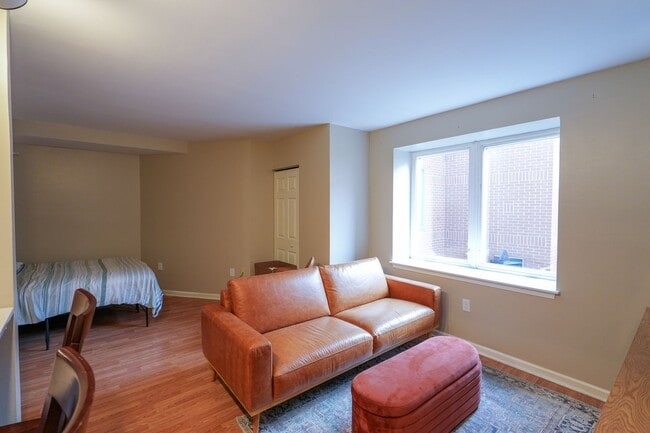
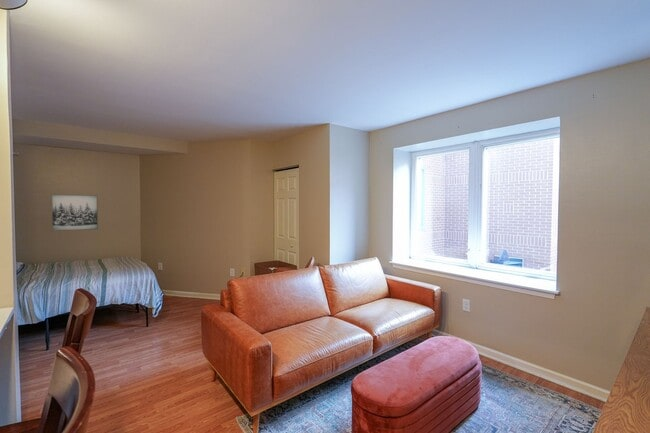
+ wall art [50,193,99,232]
